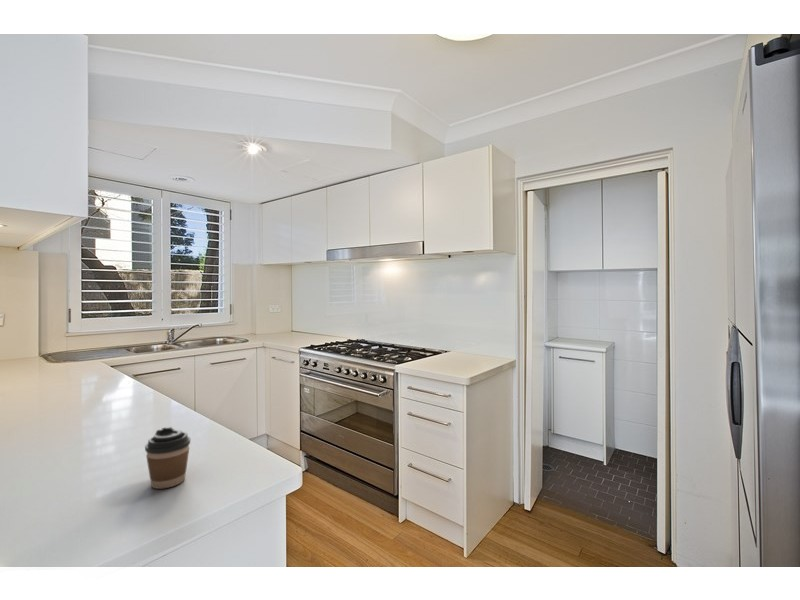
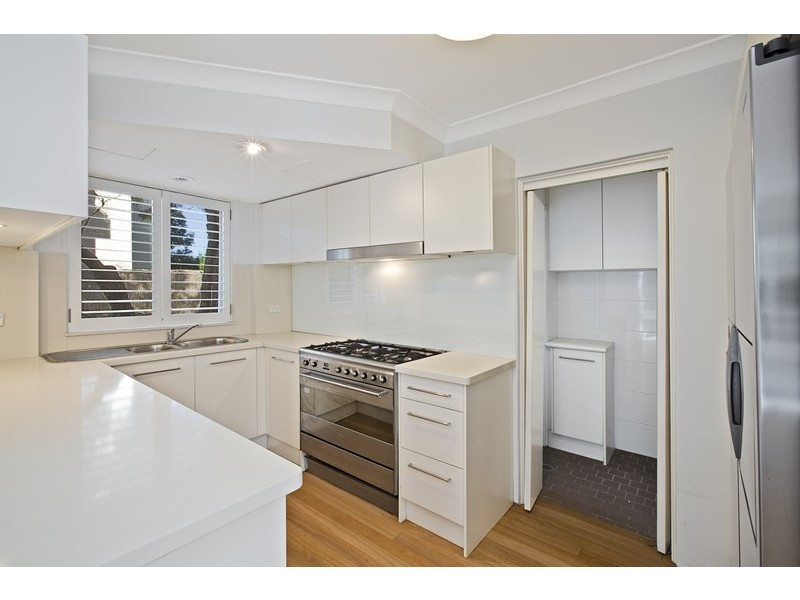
- coffee cup [144,426,191,490]
